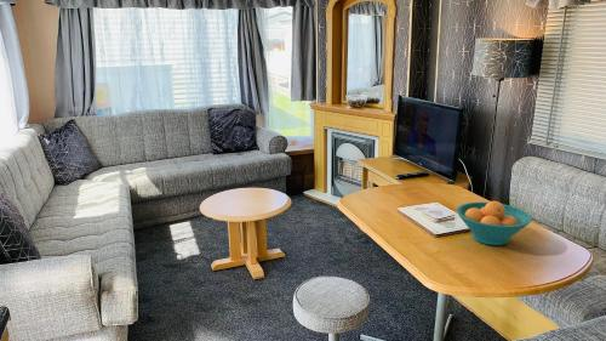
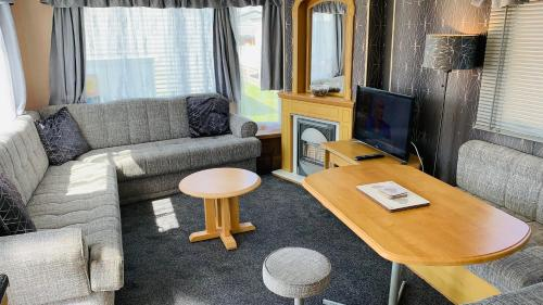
- fruit bowl [456,200,533,246]
